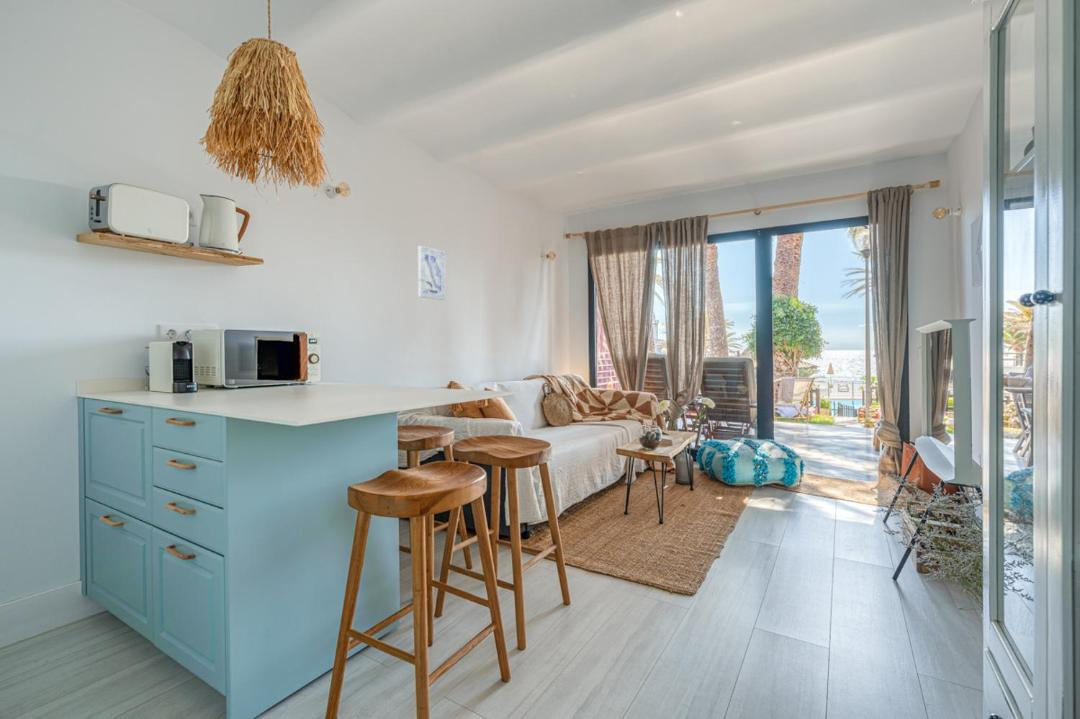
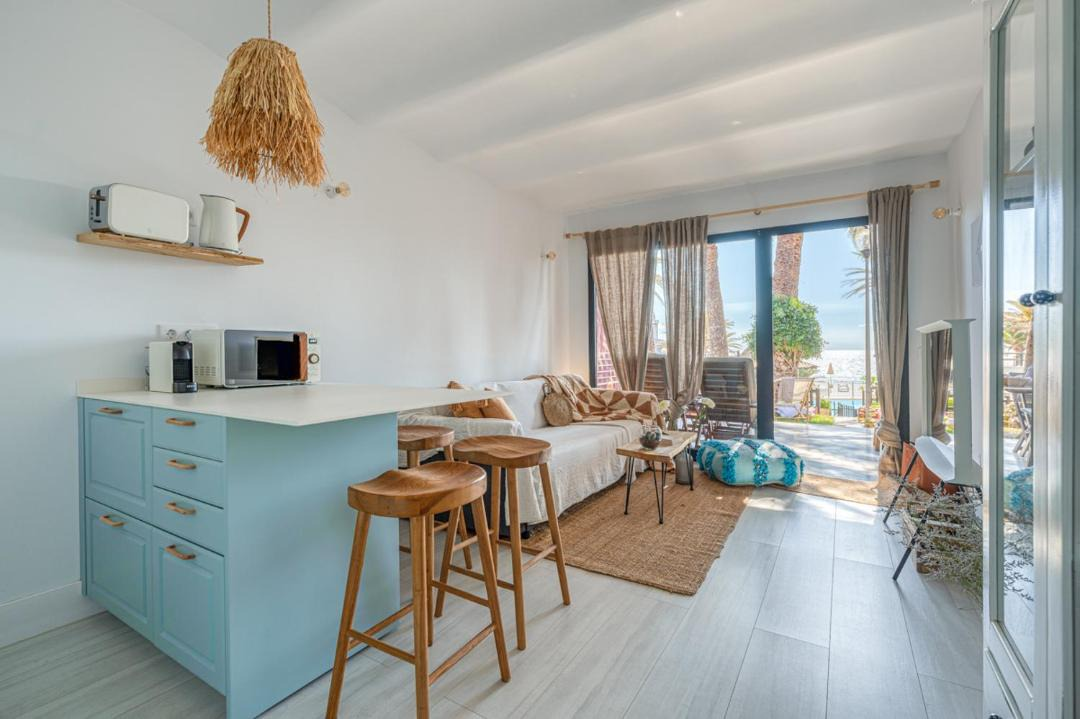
- wall art [417,245,446,301]
